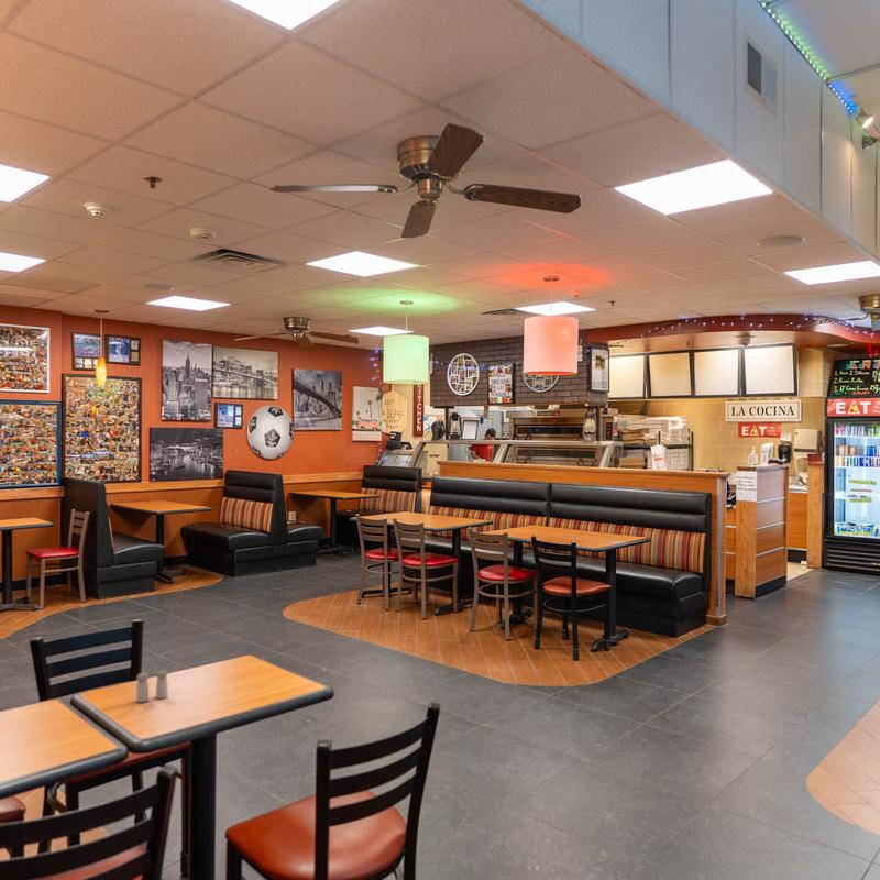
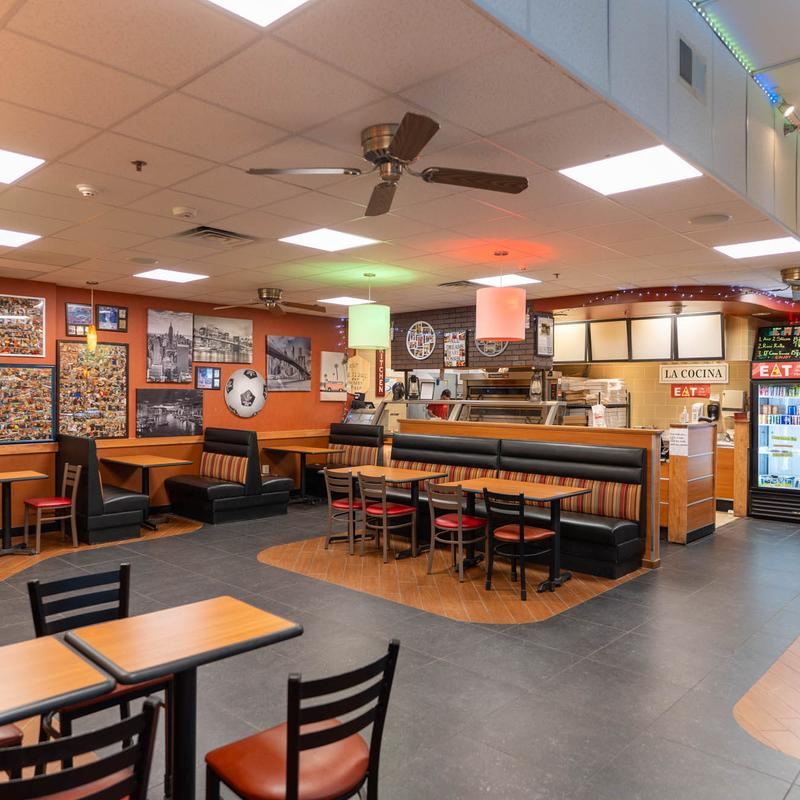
- salt and pepper shaker [135,669,169,703]
